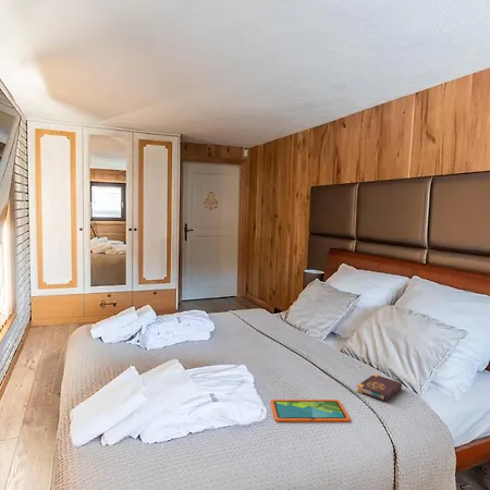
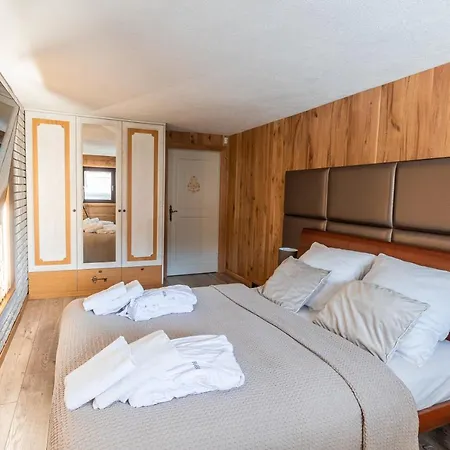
- tablet [270,399,351,424]
- book [356,372,403,403]
